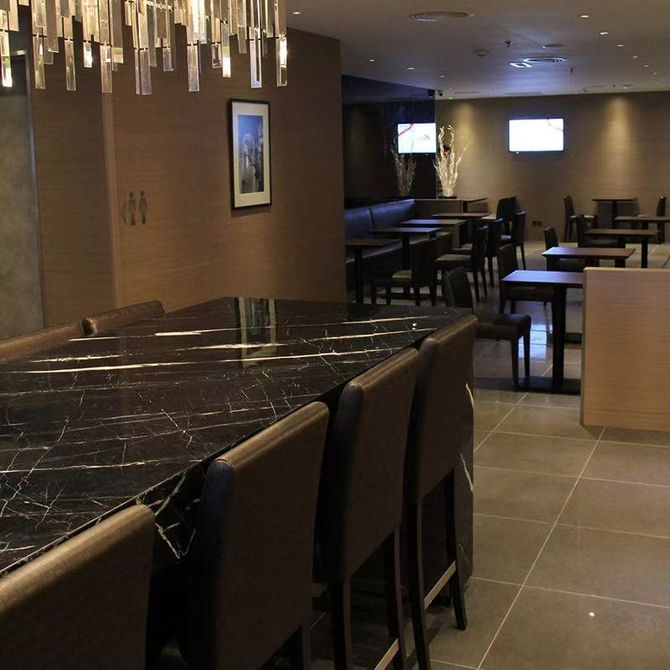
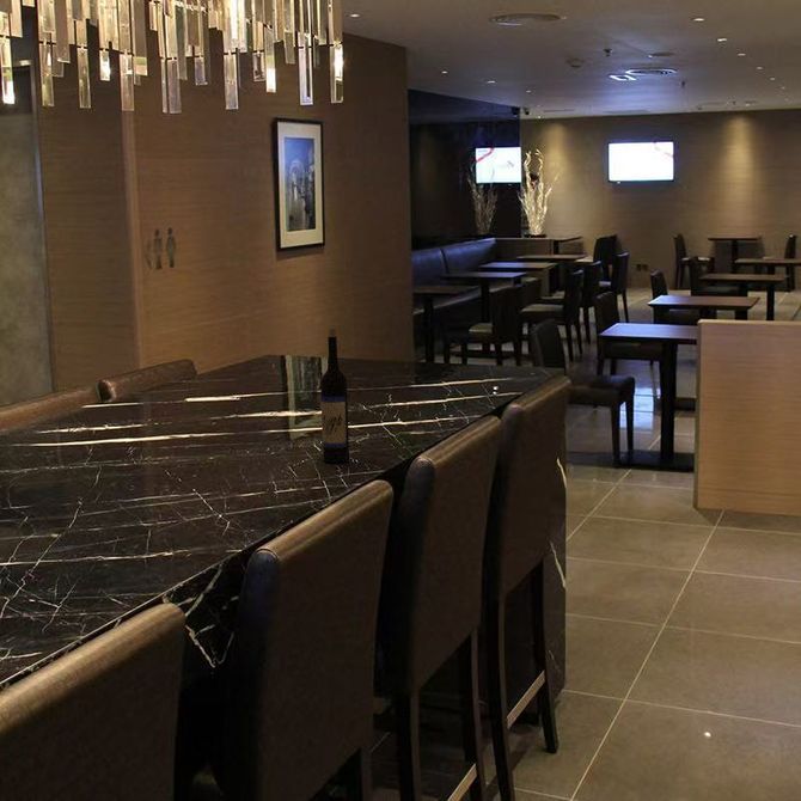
+ wine bottle [319,328,350,464]
